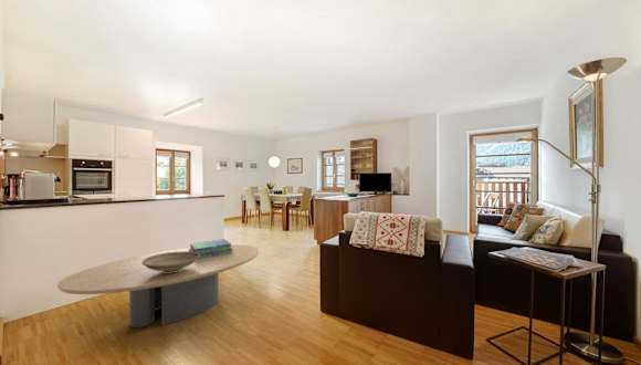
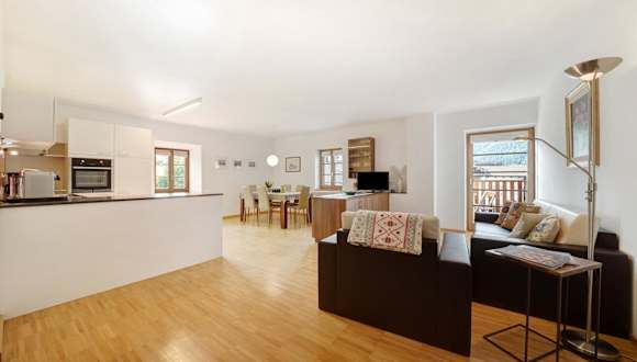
- stack of books [189,238,233,259]
- coffee table [56,243,260,328]
- decorative bowl [141,251,200,273]
